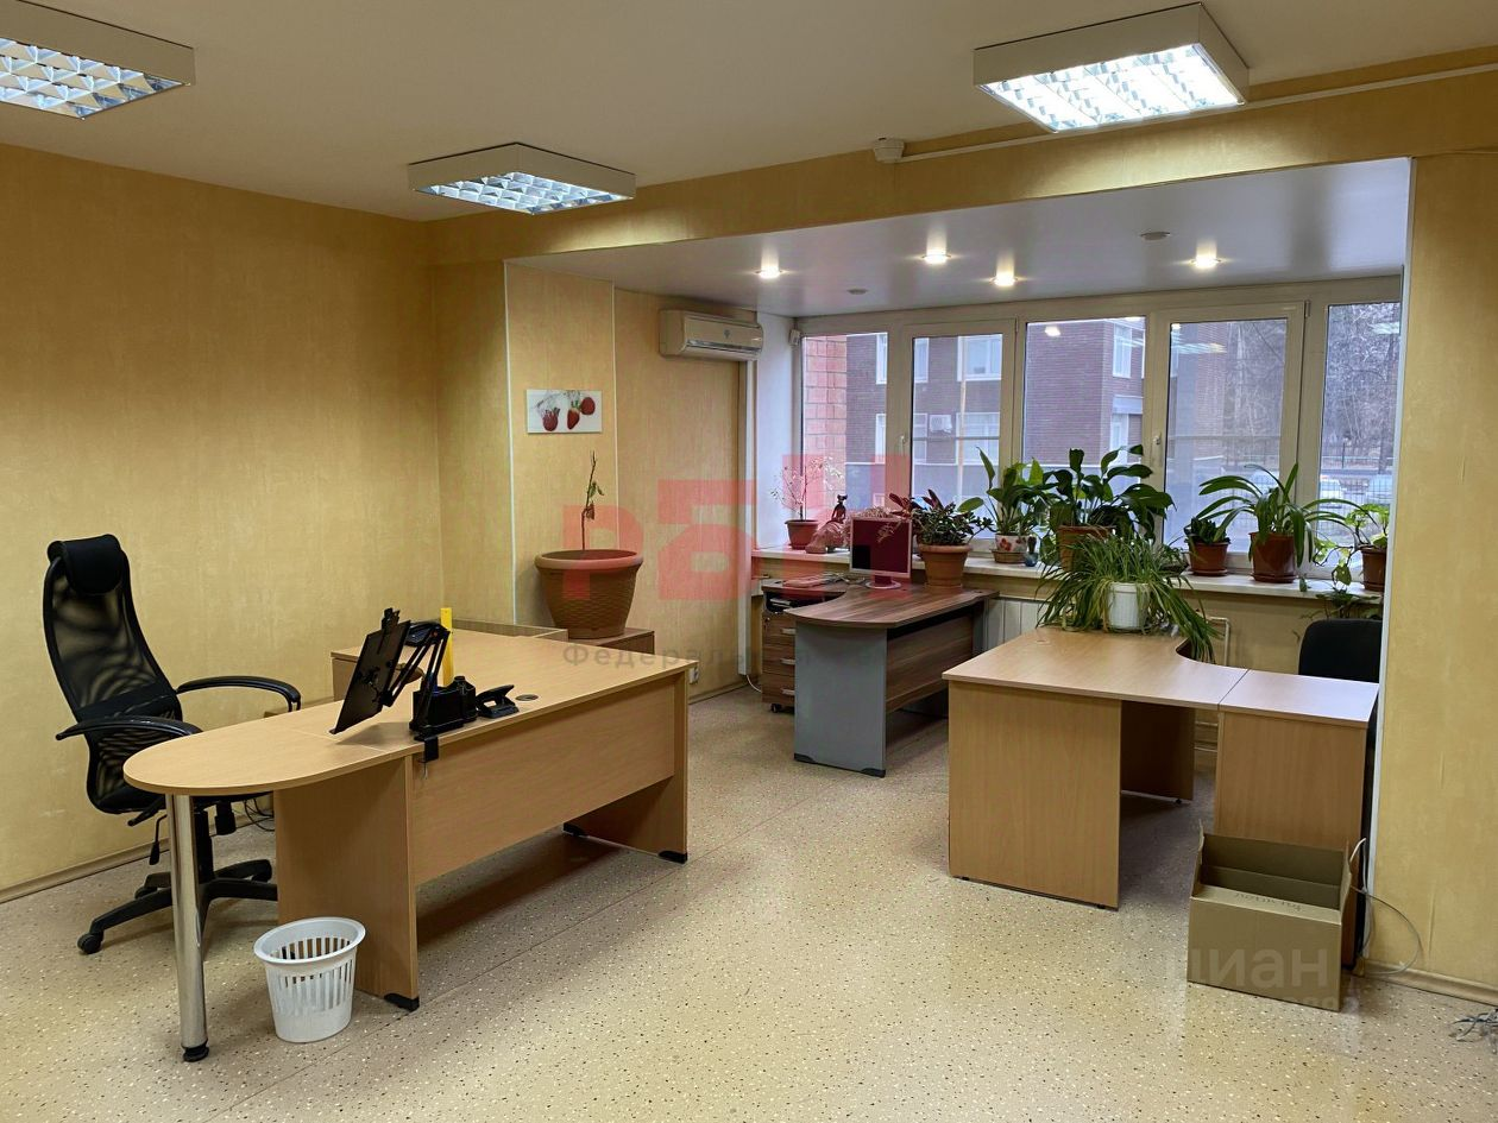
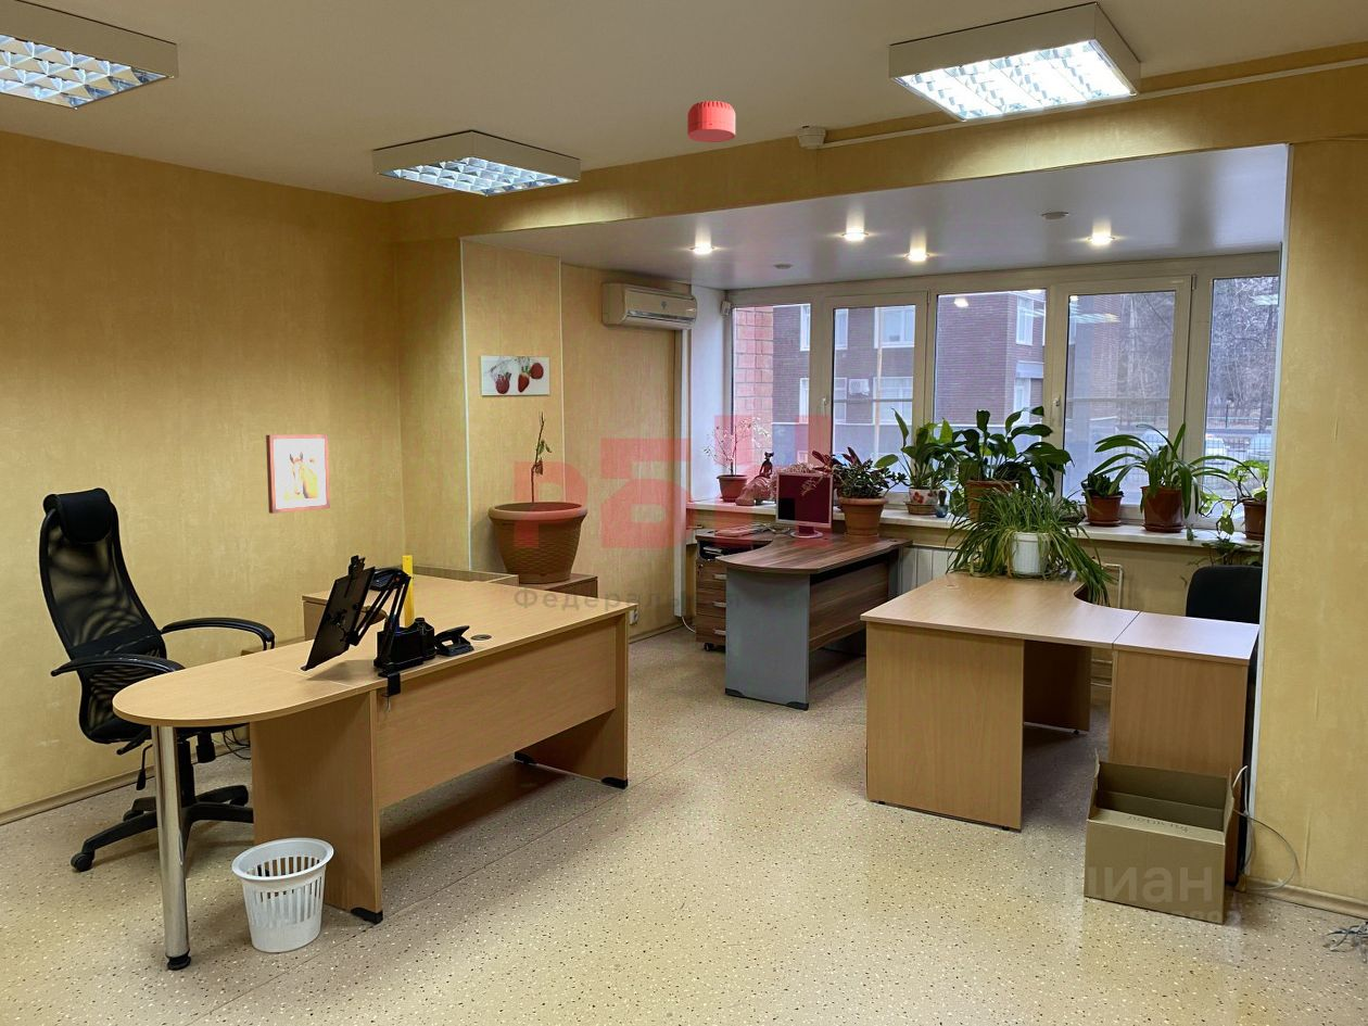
+ smoke detector [686,100,736,143]
+ wall art [265,433,331,515]
